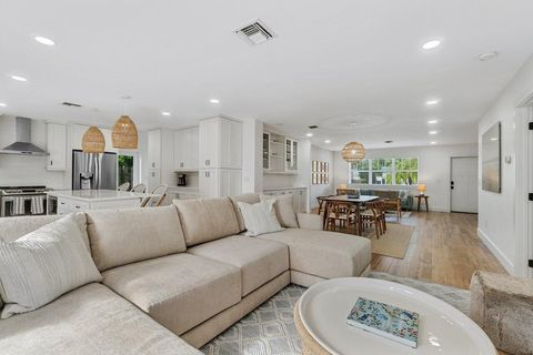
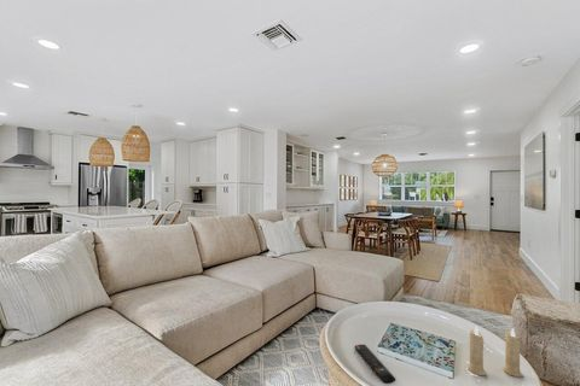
+ remote control [353,344,396,385]
+ candle [466,326,524,379]
